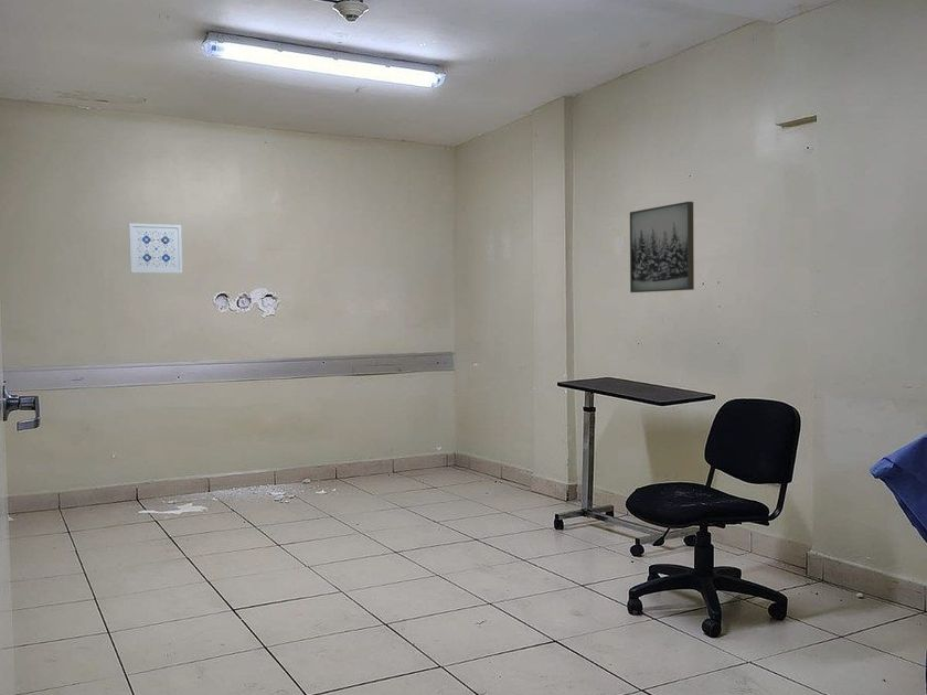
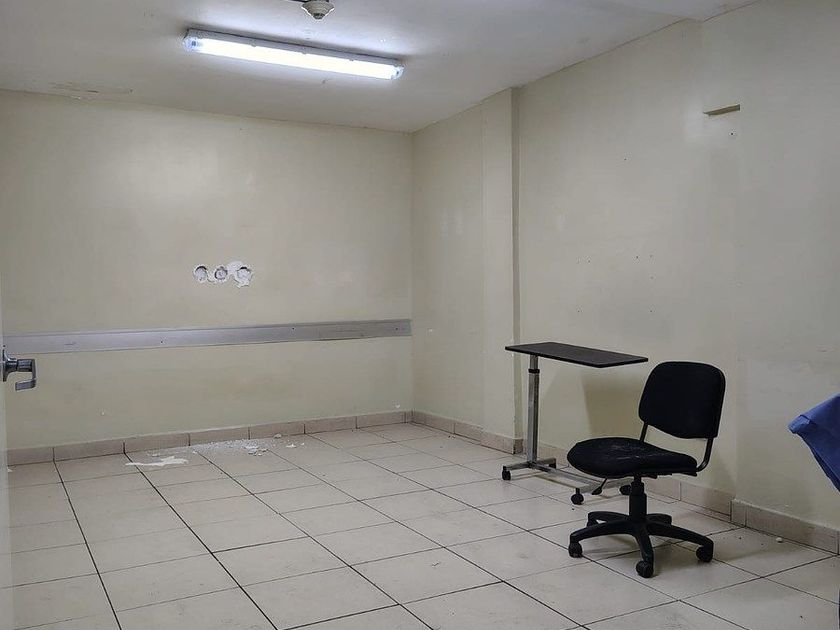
- wall art [128,222,183,275]
- wall art [629,201,695,293]
